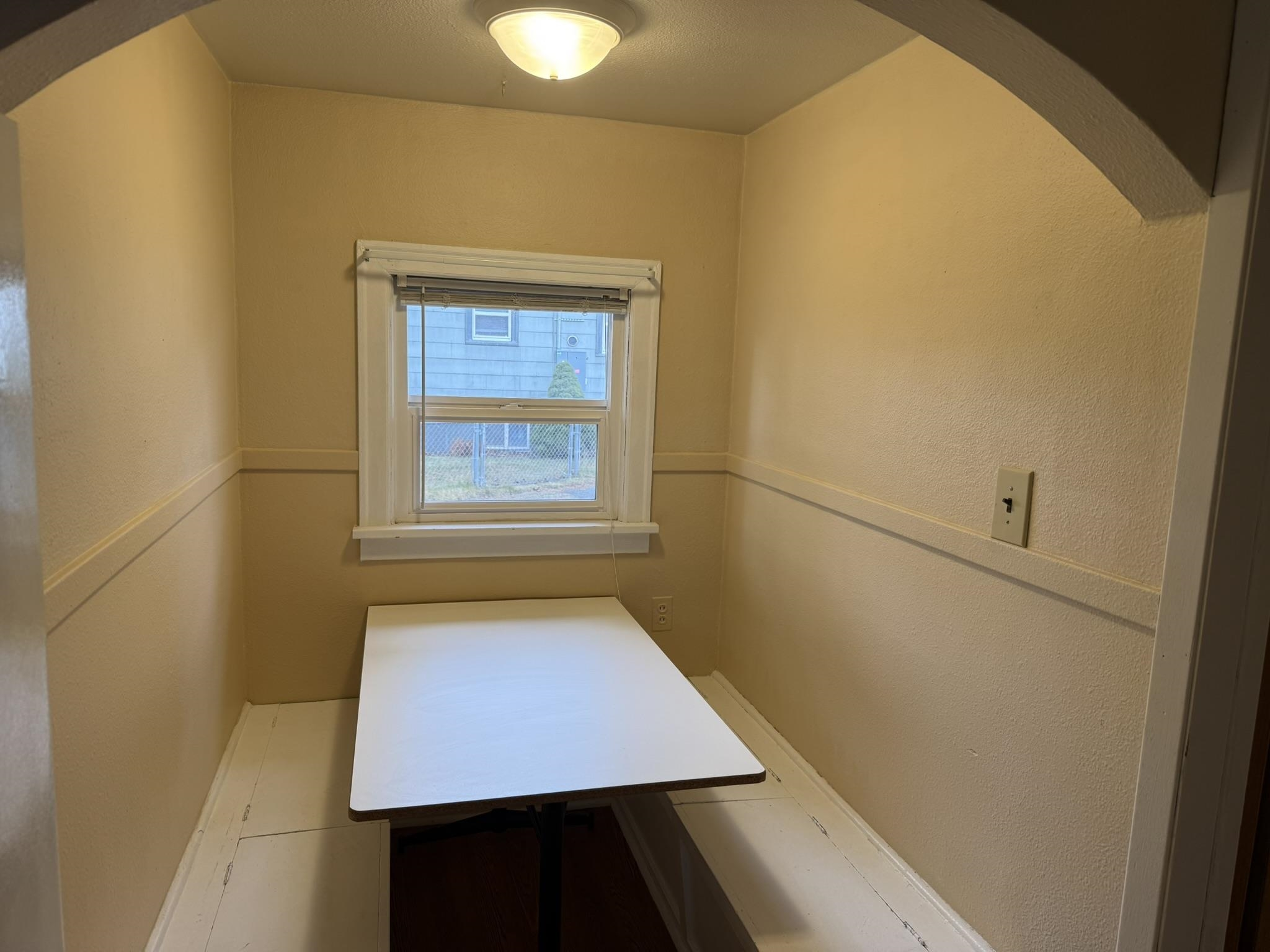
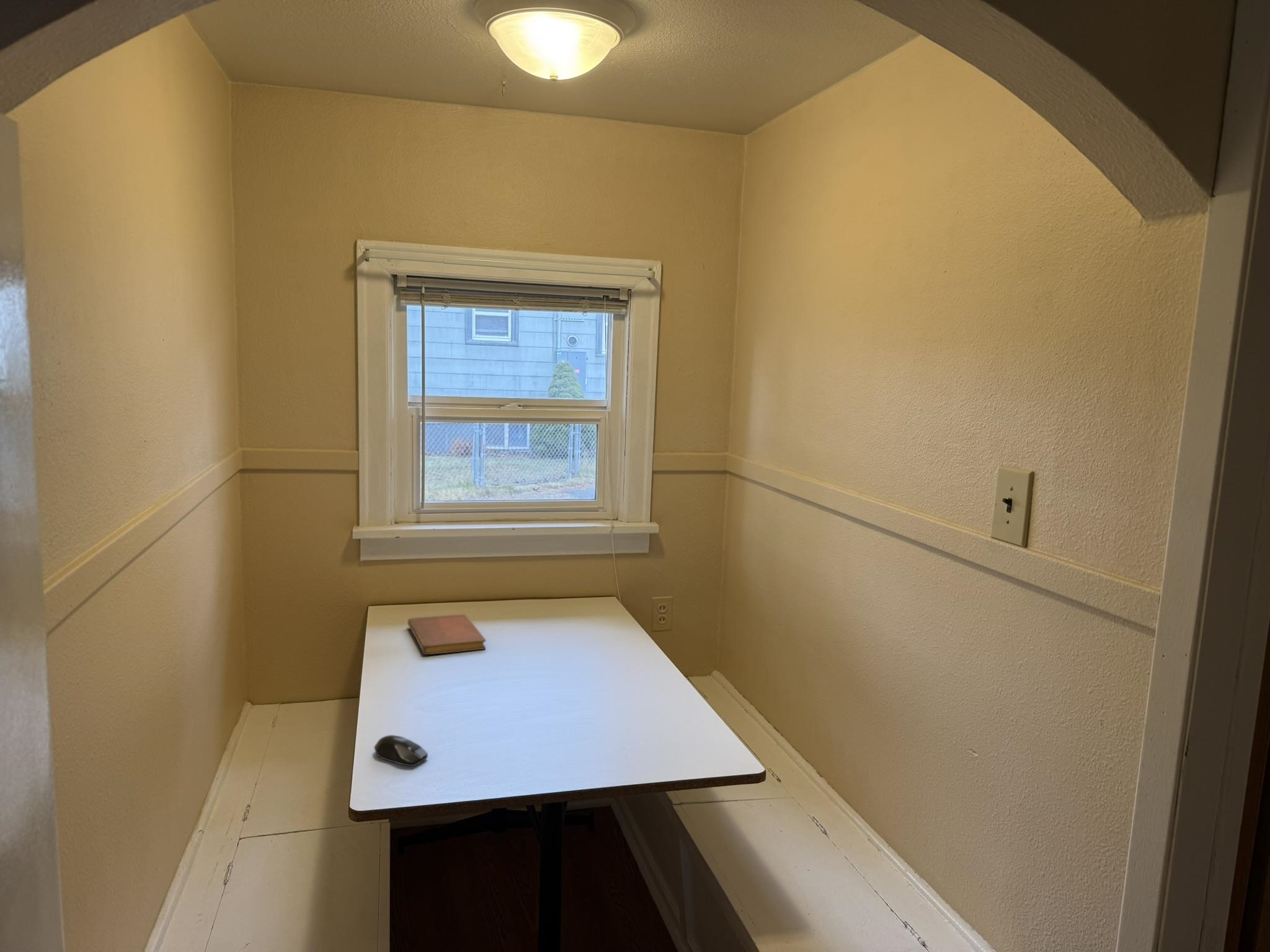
+ notebook [407,614,487,656]
+ computer mouse [373,734,429,767]
